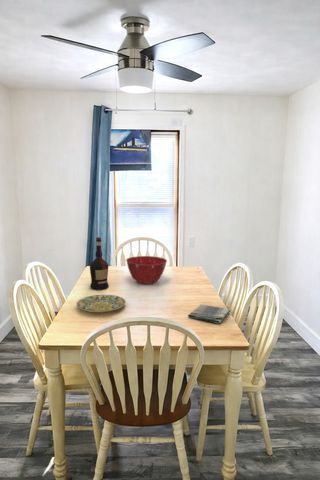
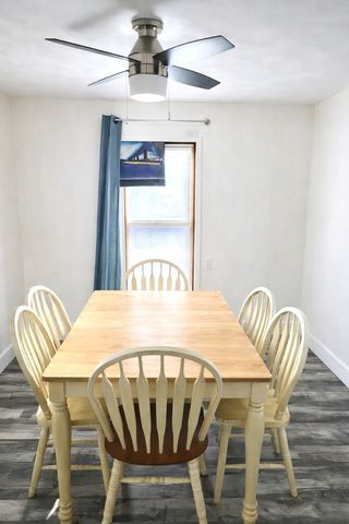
- dish towel [187,304,231,324]
- liquor [89,236,110,290]
- mixing bowl [125,255,168,285]
- plate [76,293,127,313]
